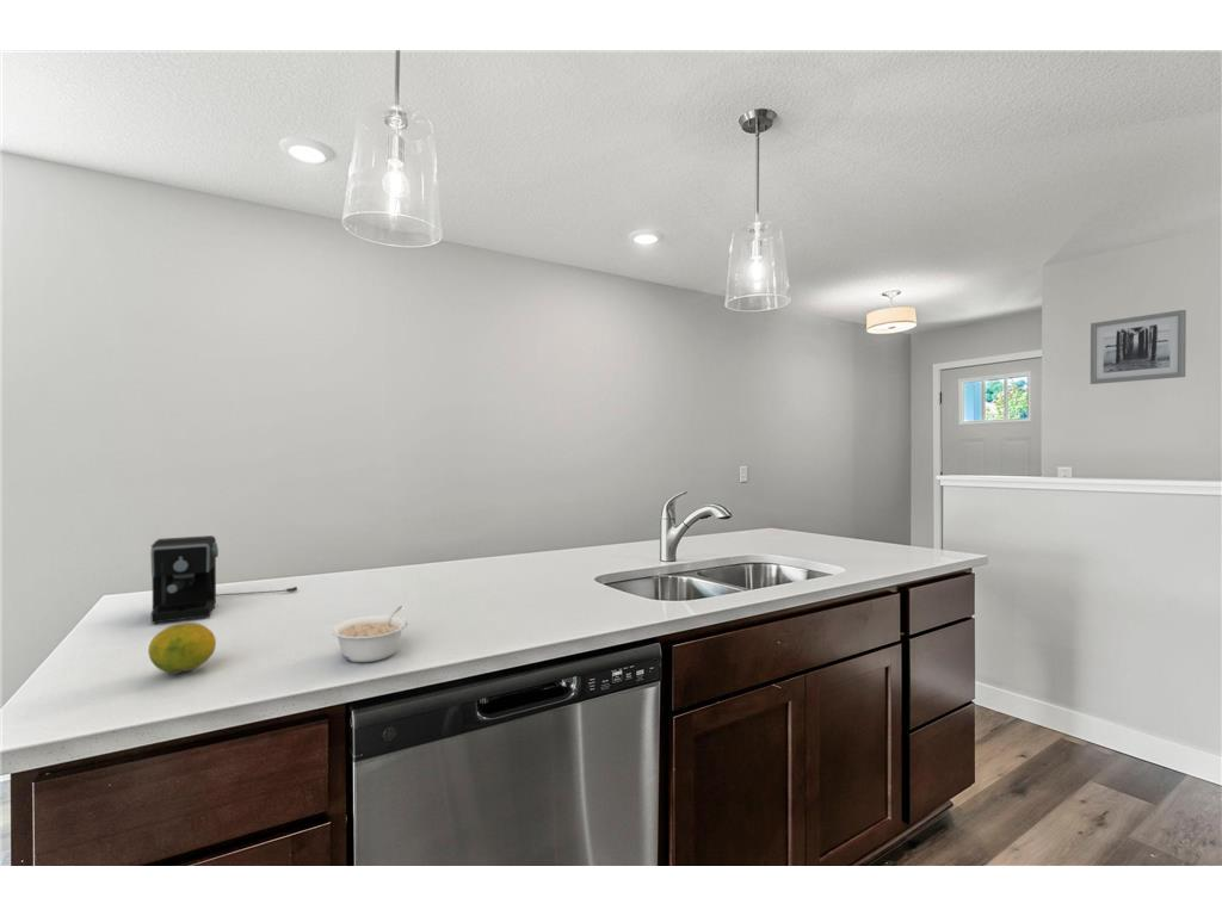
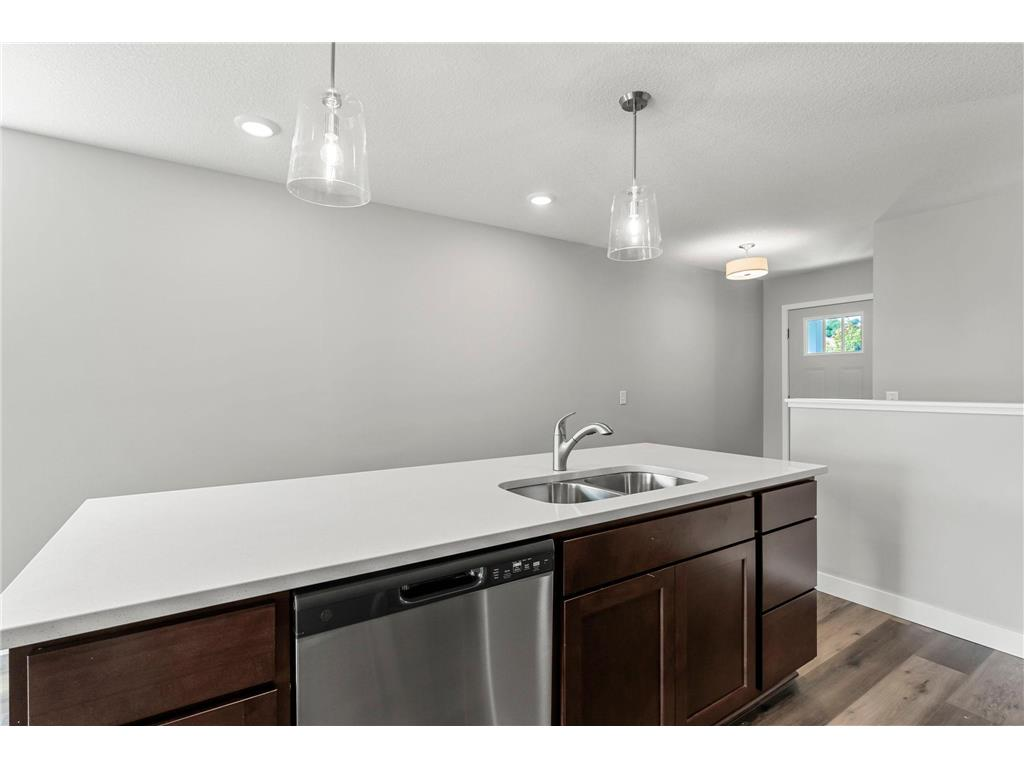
- legume [331,605,409,663]
- coffee maker [149,534,298,624]
- wall art [1090,309,1187,385]
- fruit [147,621,217,675]
